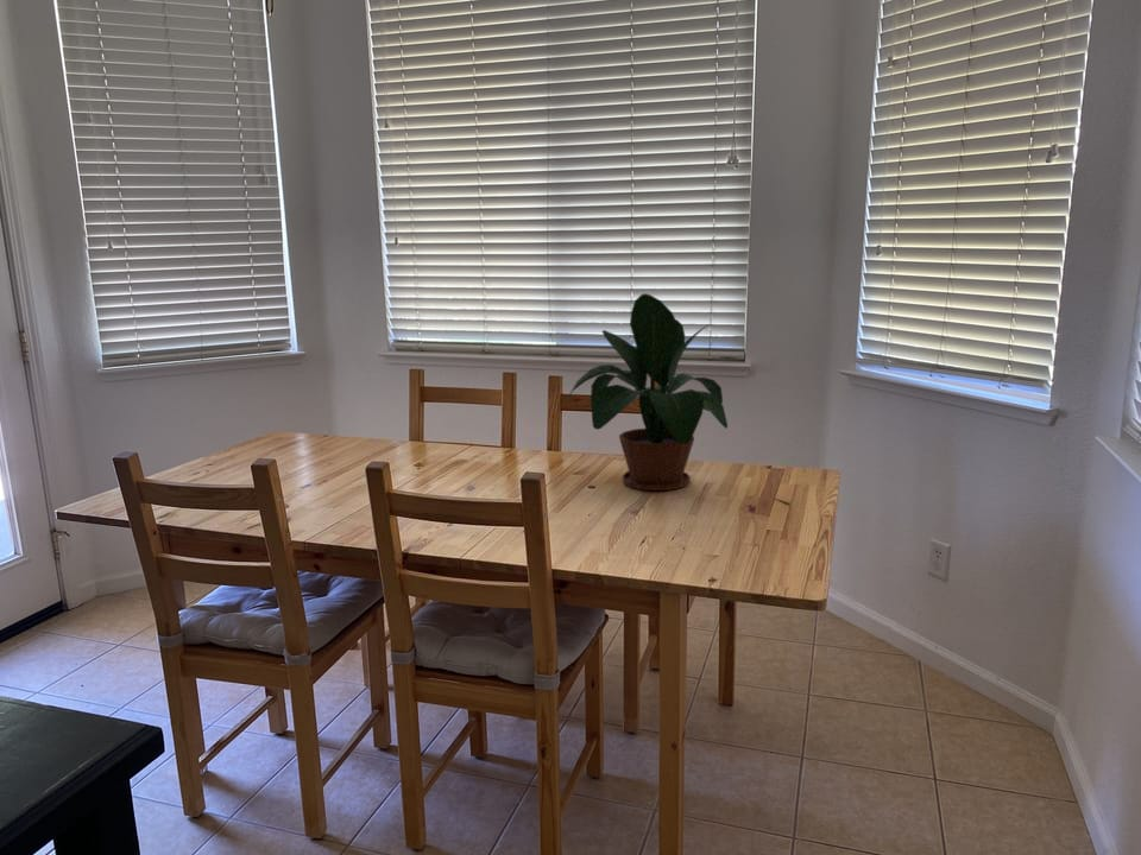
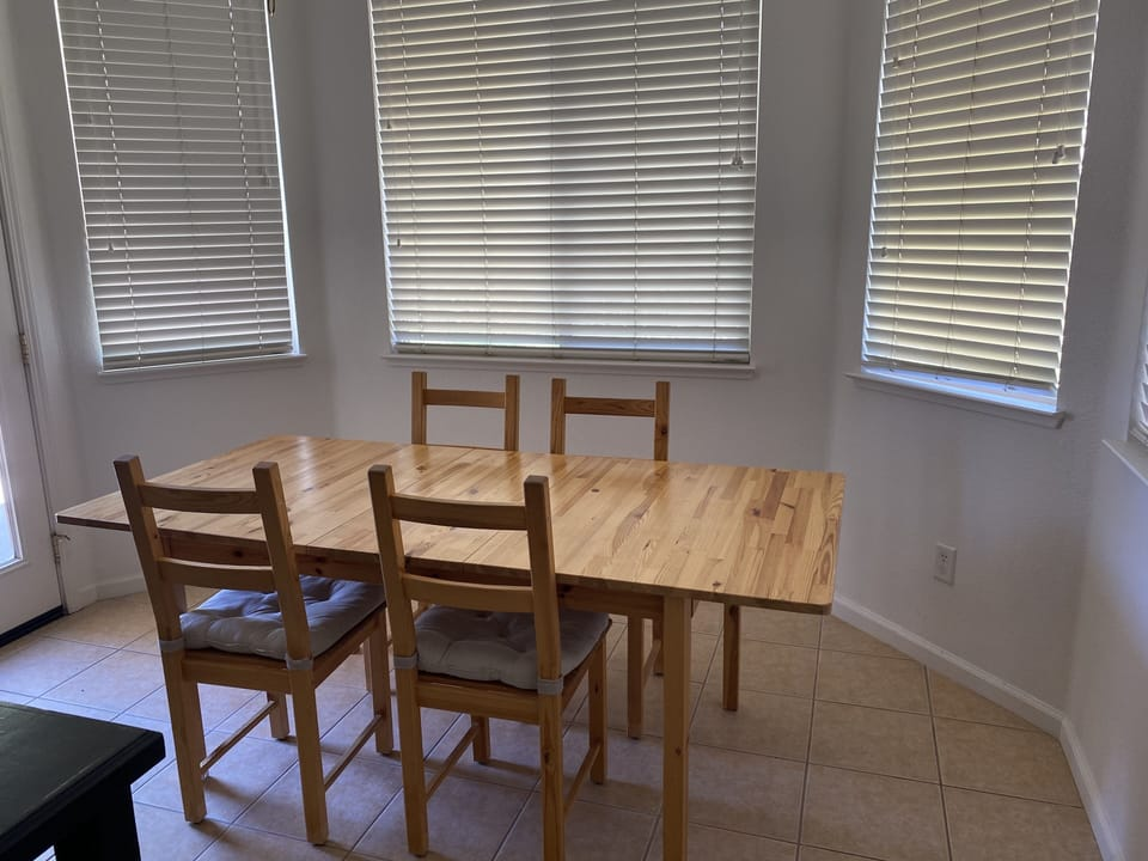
- potted plant [561,292,729,492]
